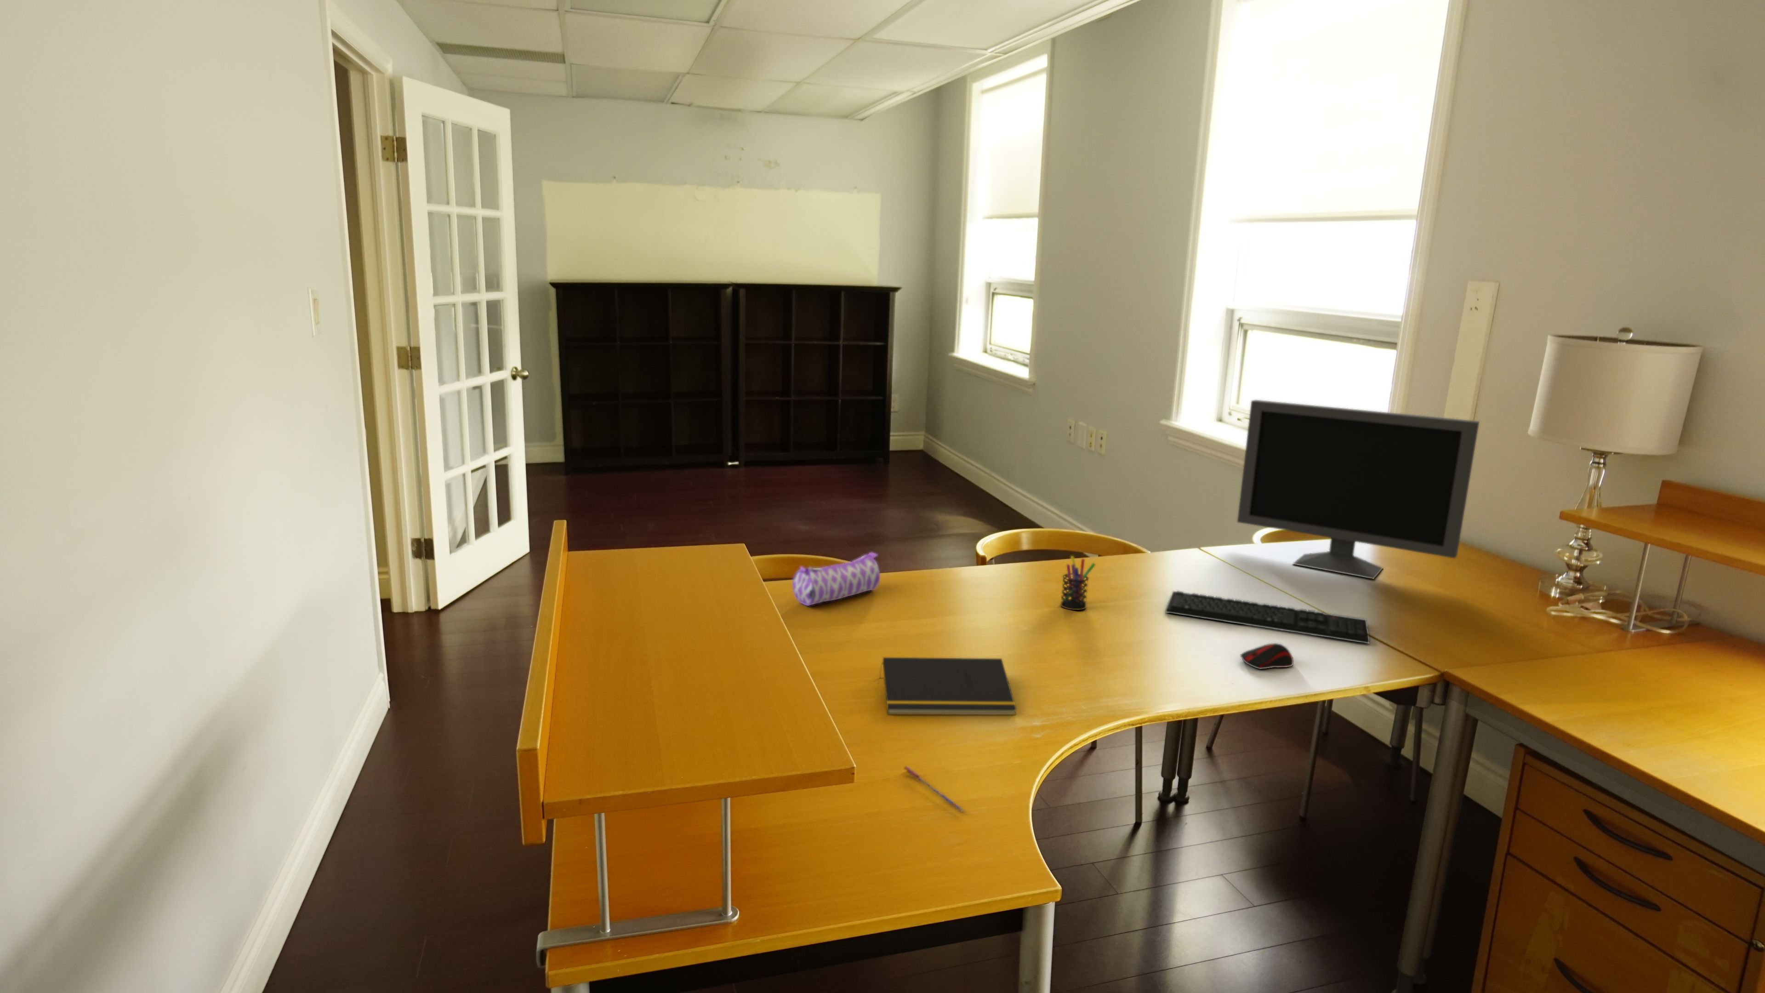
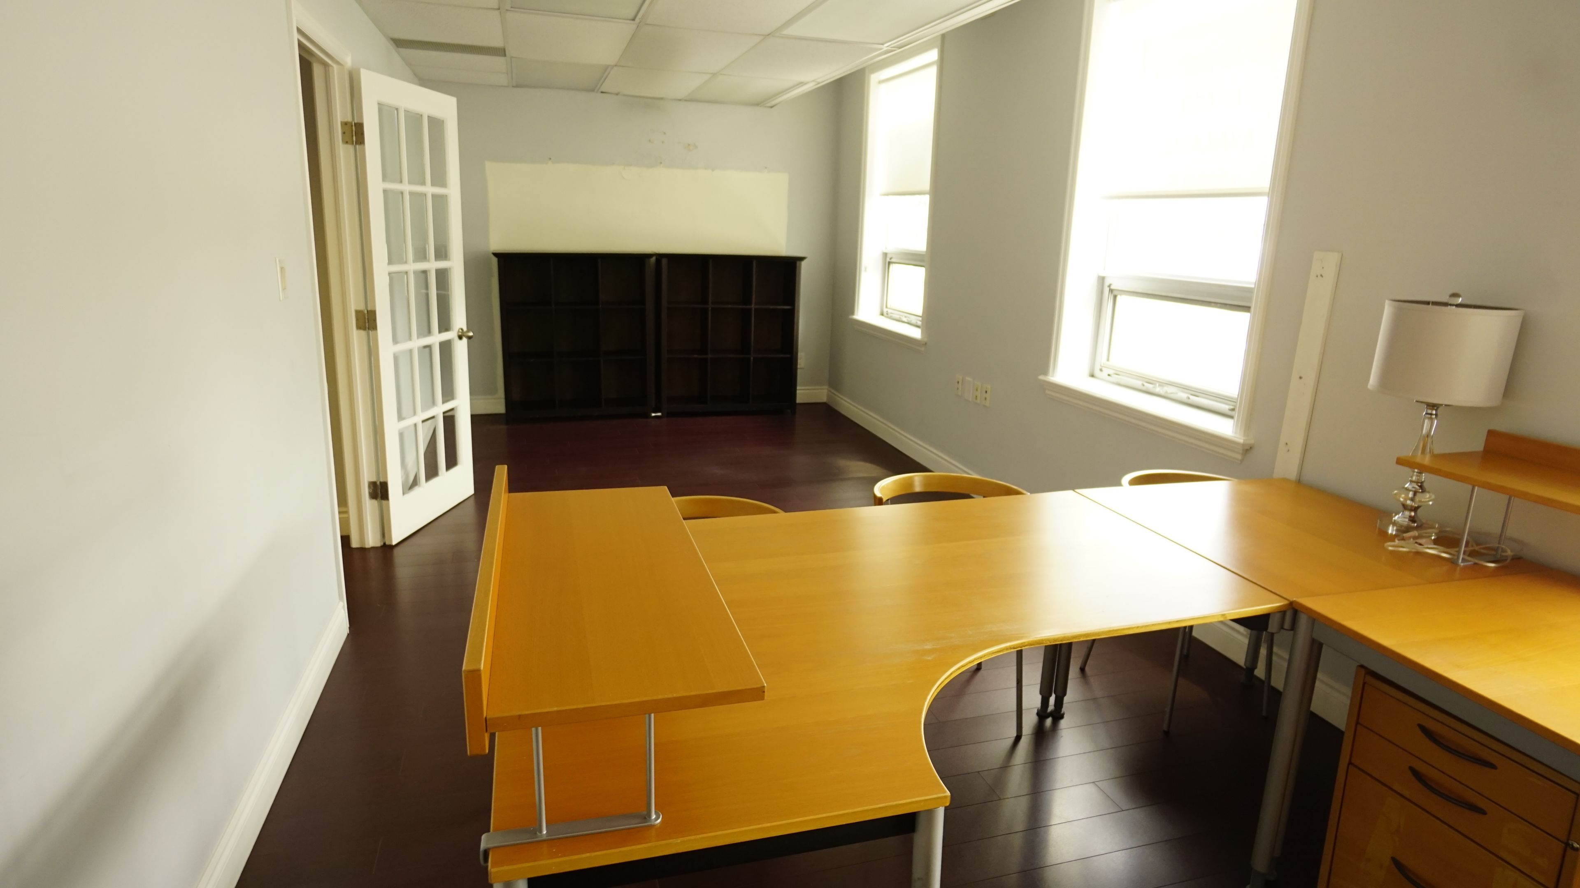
- pen [903,766,965,812]
- computer mouse [1240,643,1293,669]
- keyboard [1165,590,1370,644]
- monitor [1236,399,1480,580]
- pen holder [1059,555,1096,611]
- notepad [879,657,1017,715]
- pencil case [792,552,880,606]
